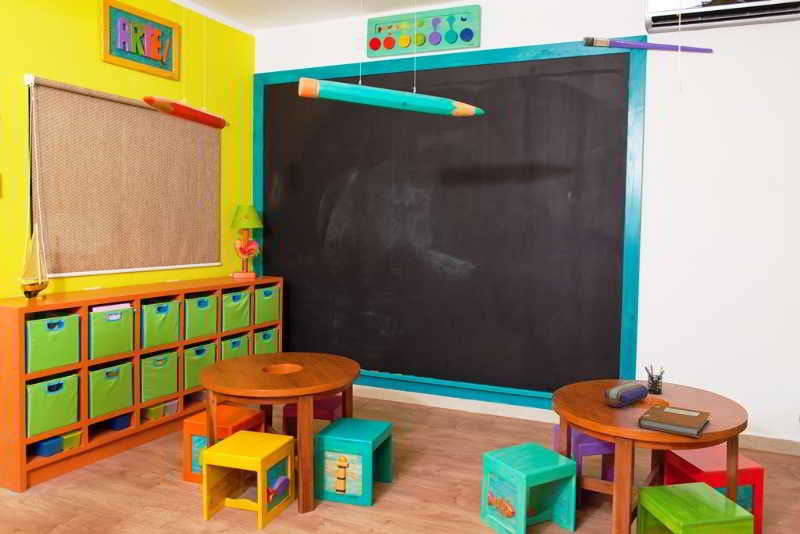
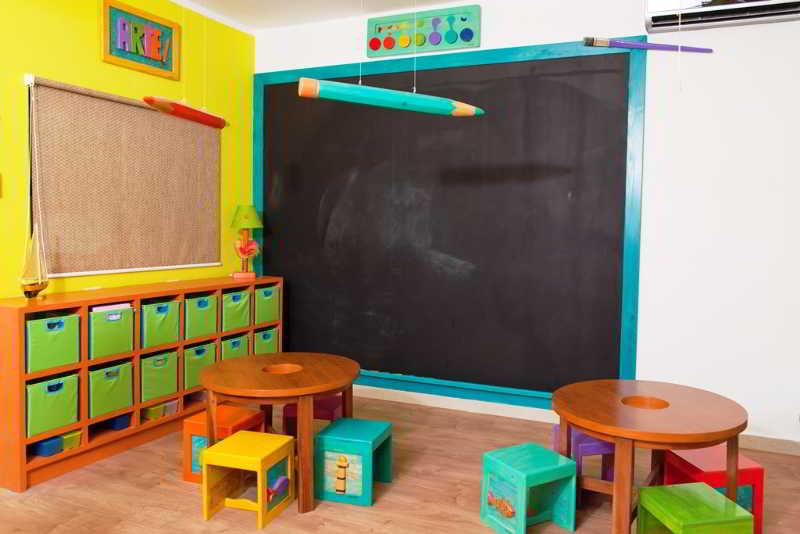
- pen holder [644,364,666,395]
- pencil case [604,381,649,408]
- notebook [637,403,711,438]
